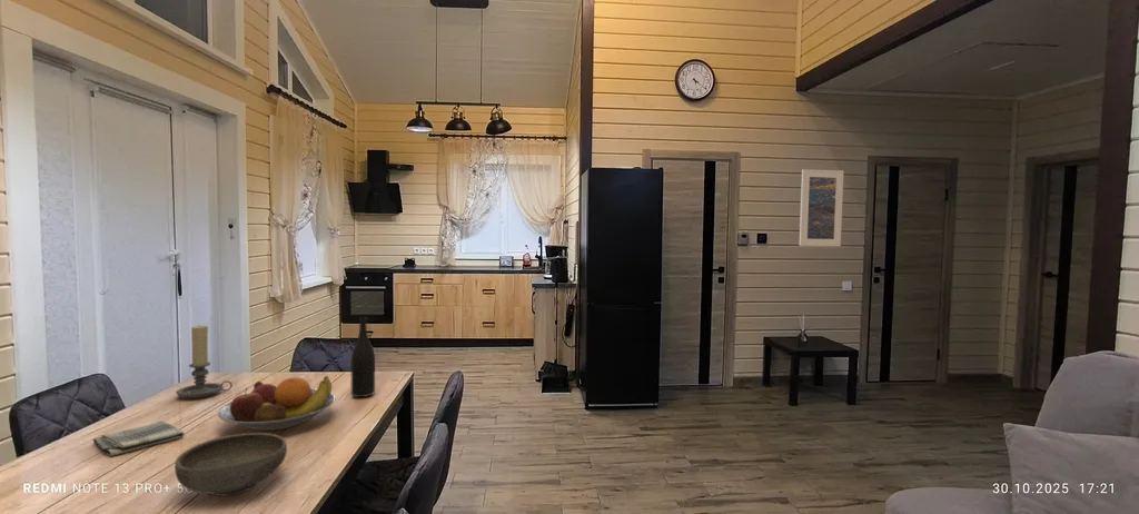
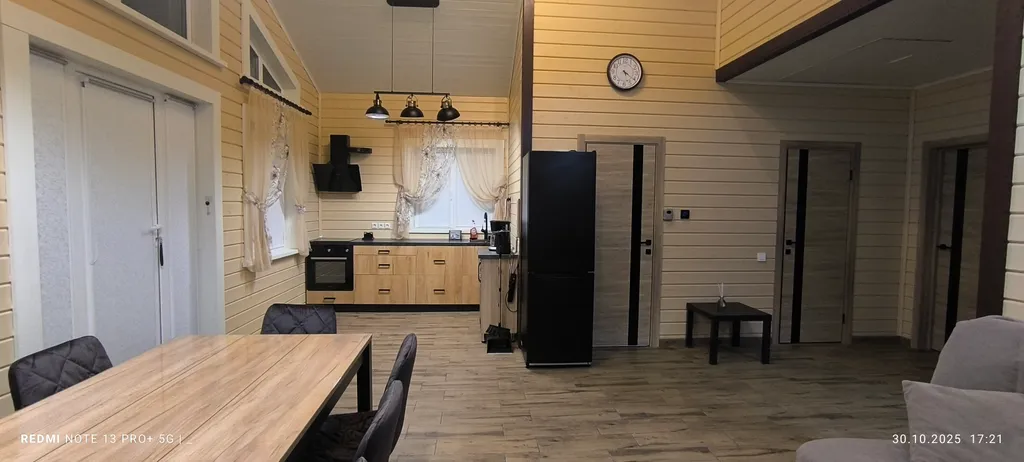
- dish towel [92,421,186,457]
- wine bottle [349,315,376,398]
- candle holder [176,324,234,399]
- bowl [174,432,288,497]
- fruit bowl [217,375,337,432]
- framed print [799,168,844,247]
